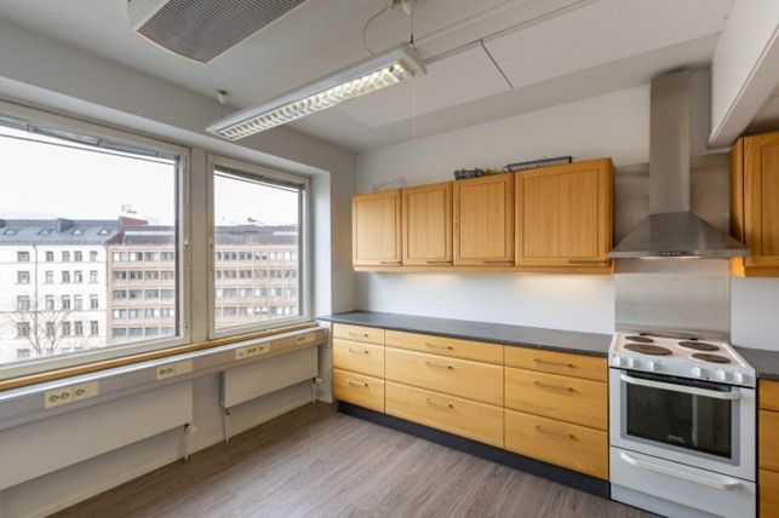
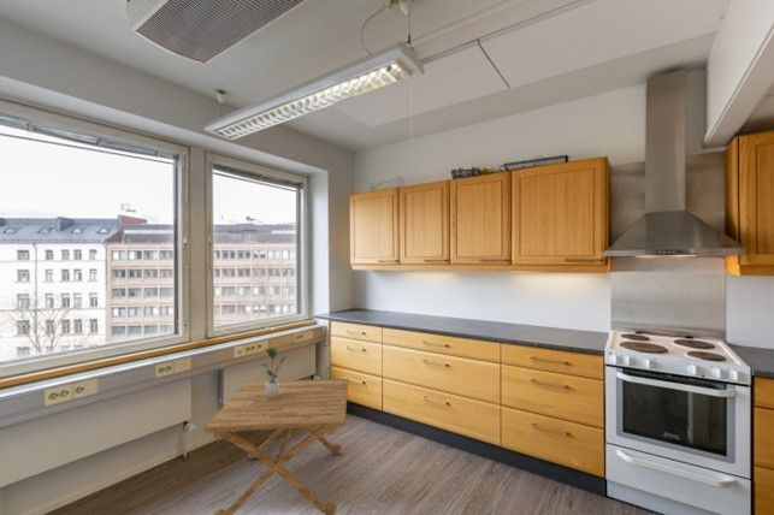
+ side table [202,378,349,515]
+ potted plant [256,347,286,398]
